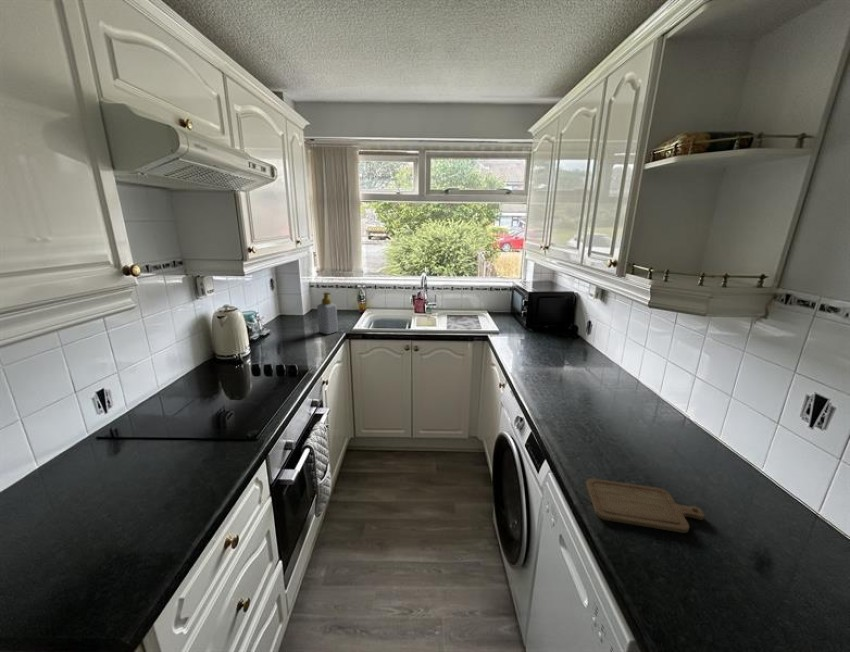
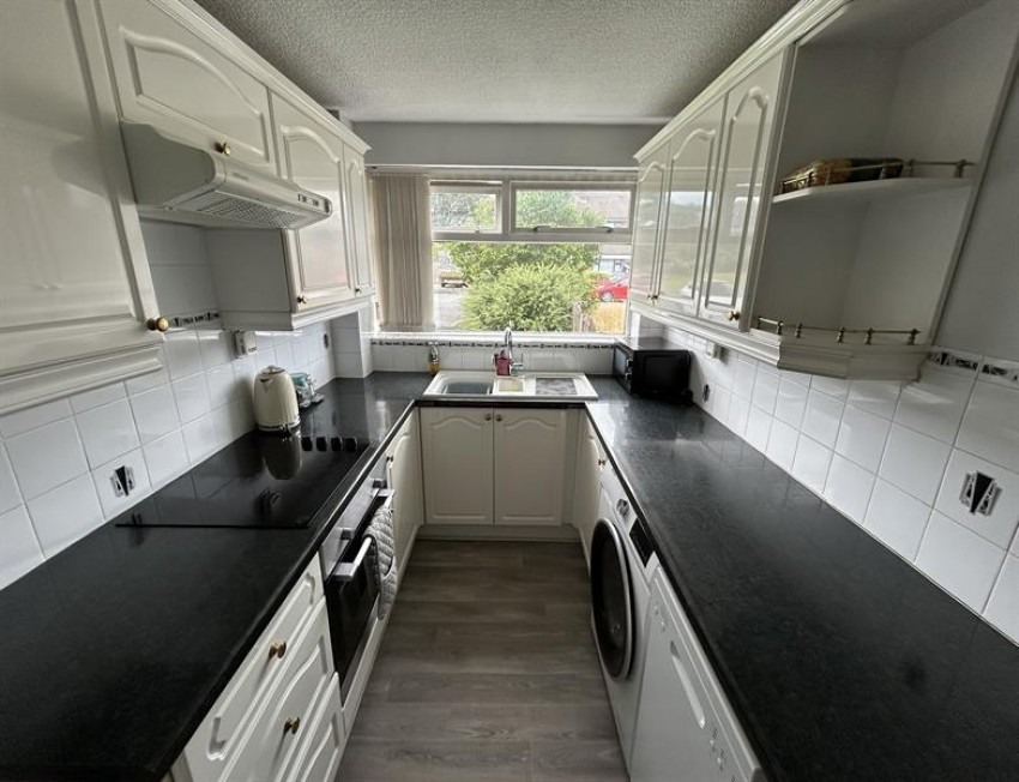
- chopping board [585,477,705,534]
- soap bottle [316,291,339,335]
